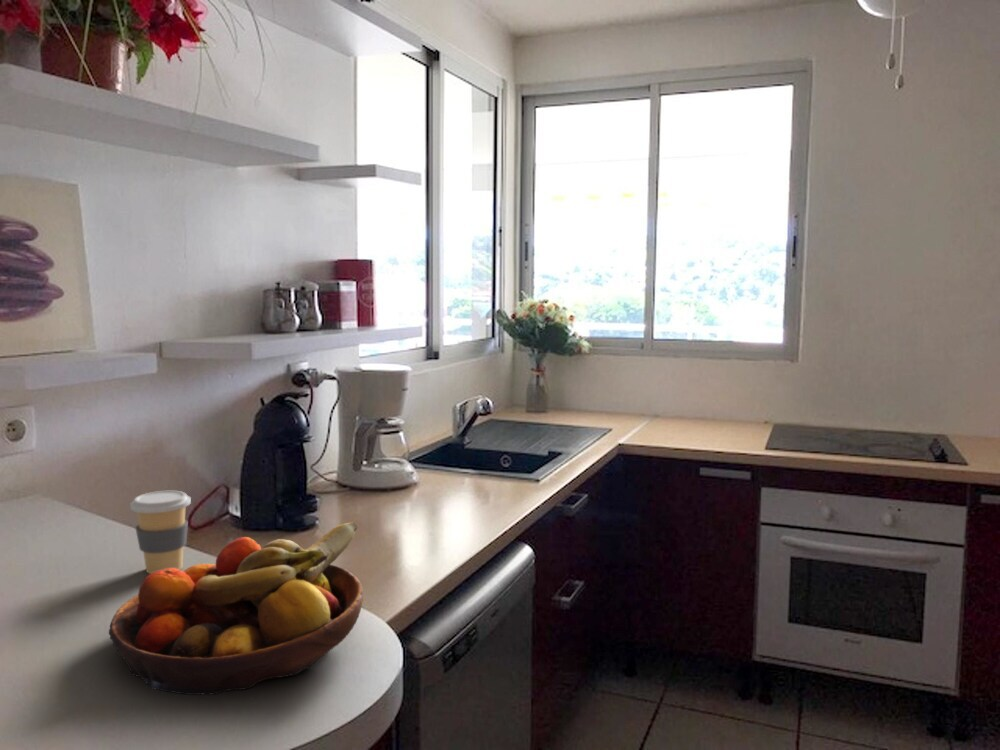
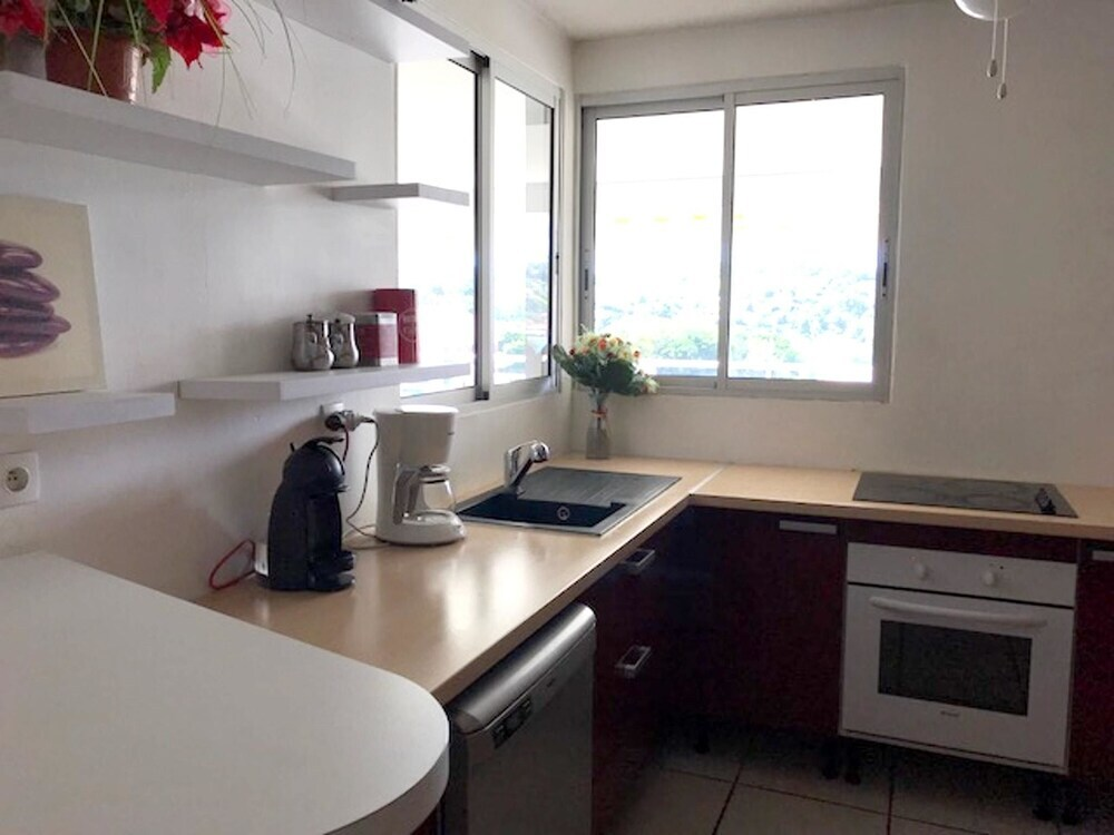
- fruit bowl [108,521,364,696]
- coffee cup [129,490,192,575]
